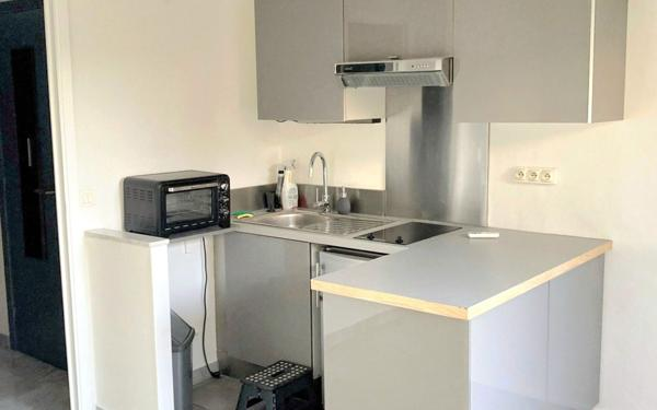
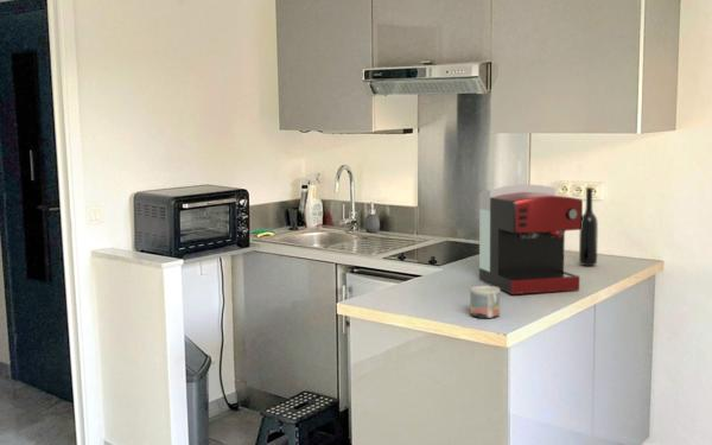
+ mug [469,285,501,319]
+ bottle [578,186,599,267]
+ coffee maker [478,183,584,295]
